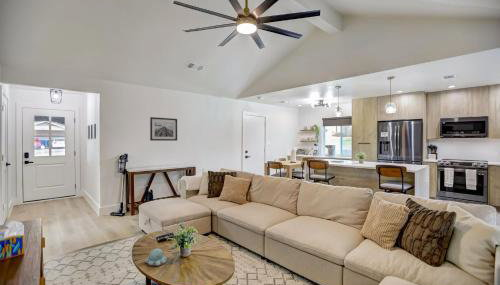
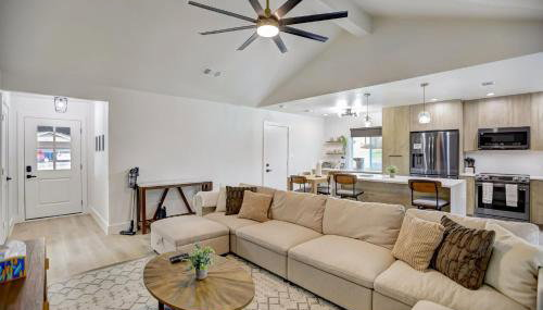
- wall art [149,116,178,142]
- candle [144,247,168,266]
